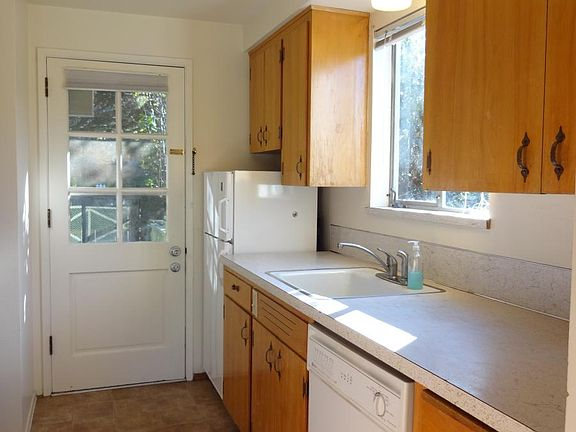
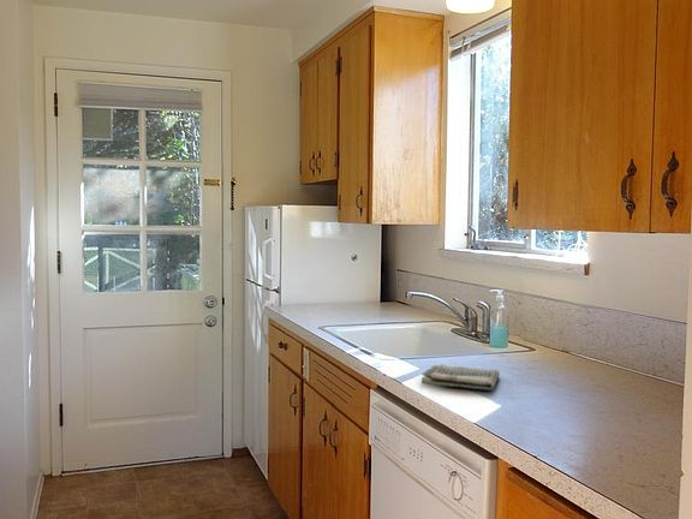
+ dish towel [420,363,501,392]
